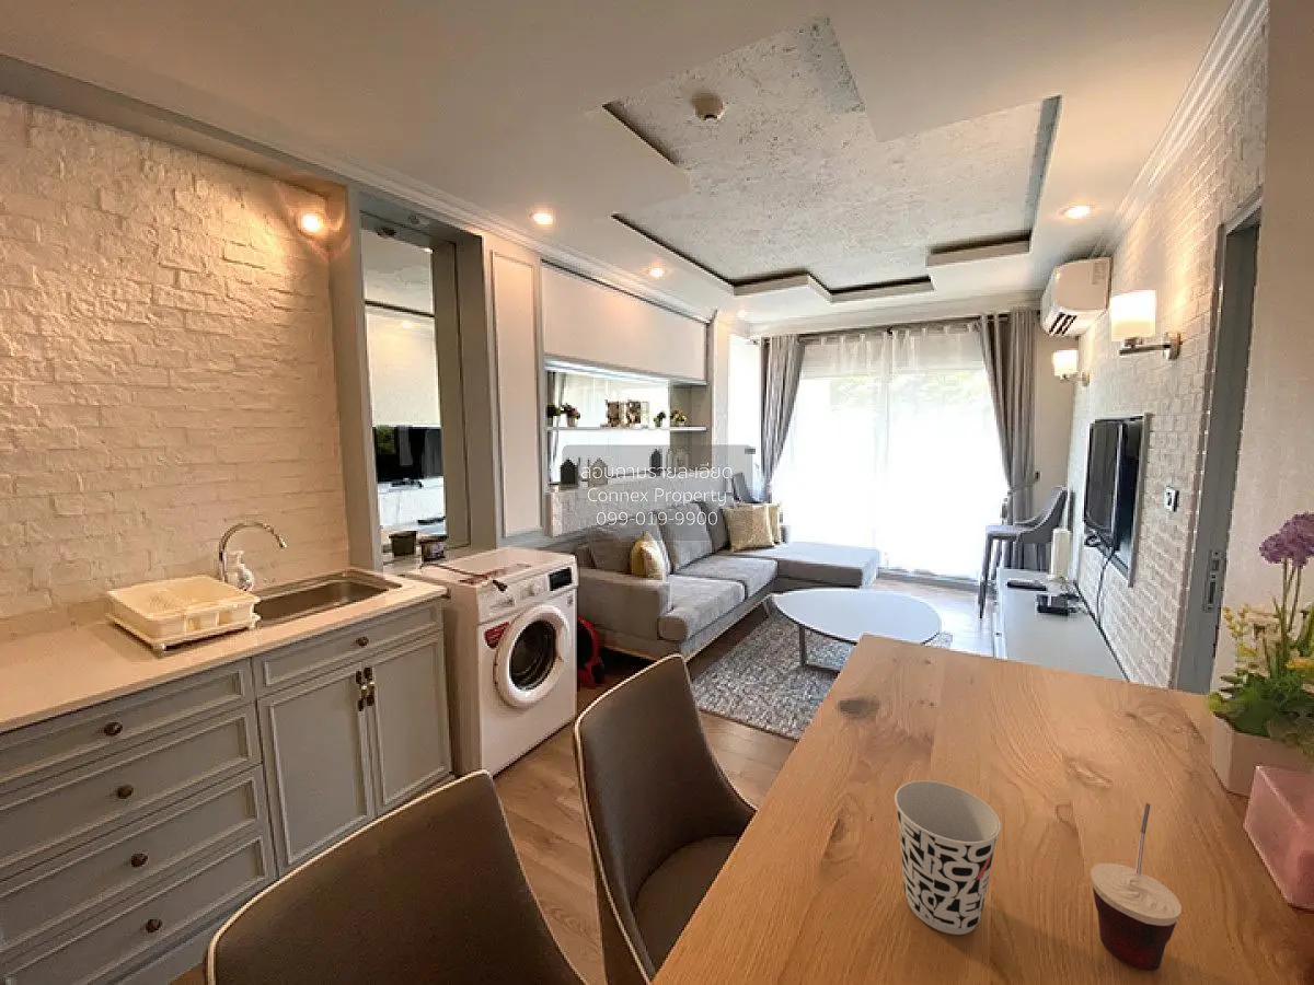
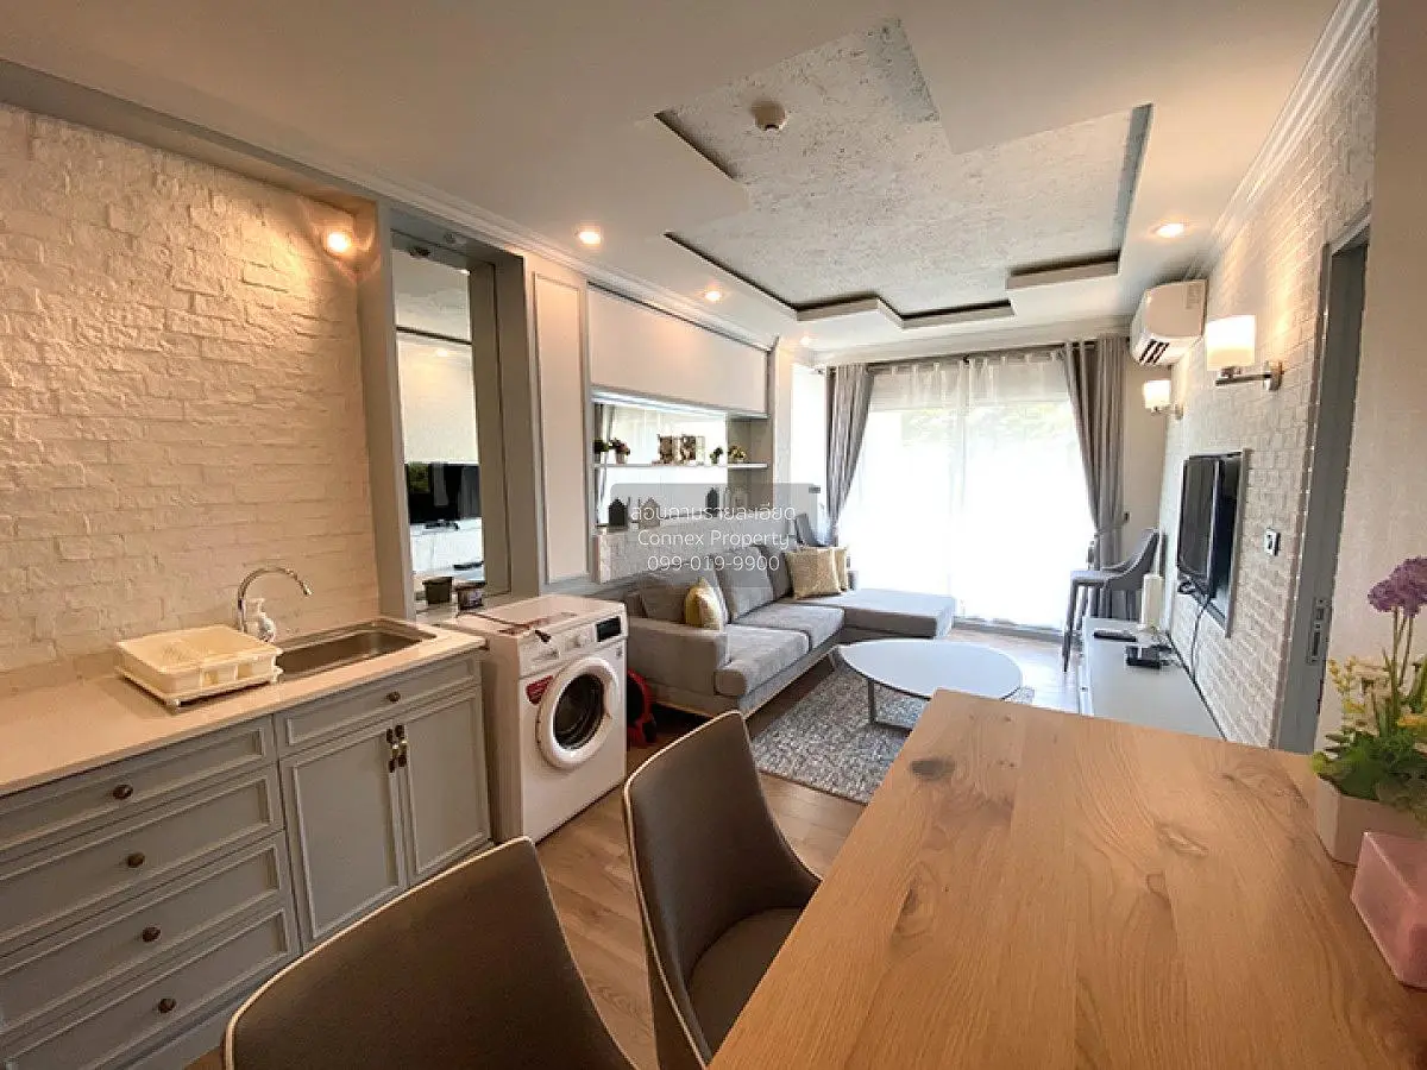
- cup [894,780,1002,936]
- cup [1090,802,1183,972]
